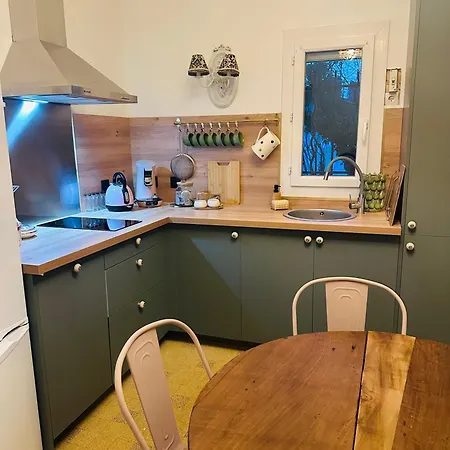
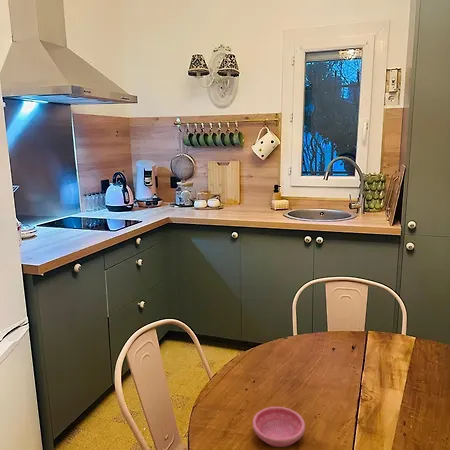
+ saucer [252,406,306,448]
